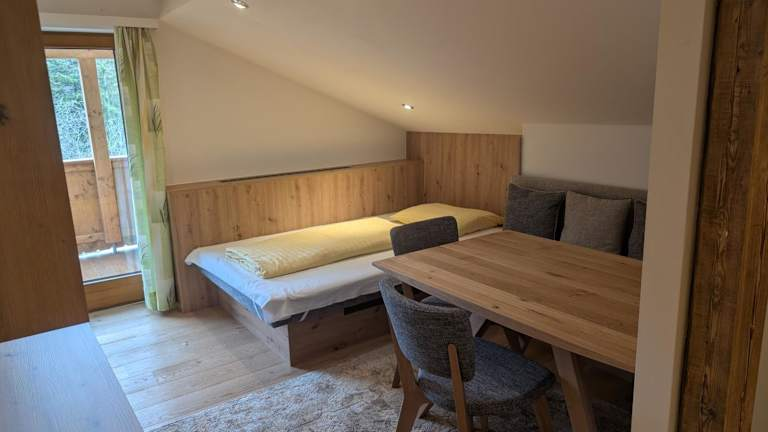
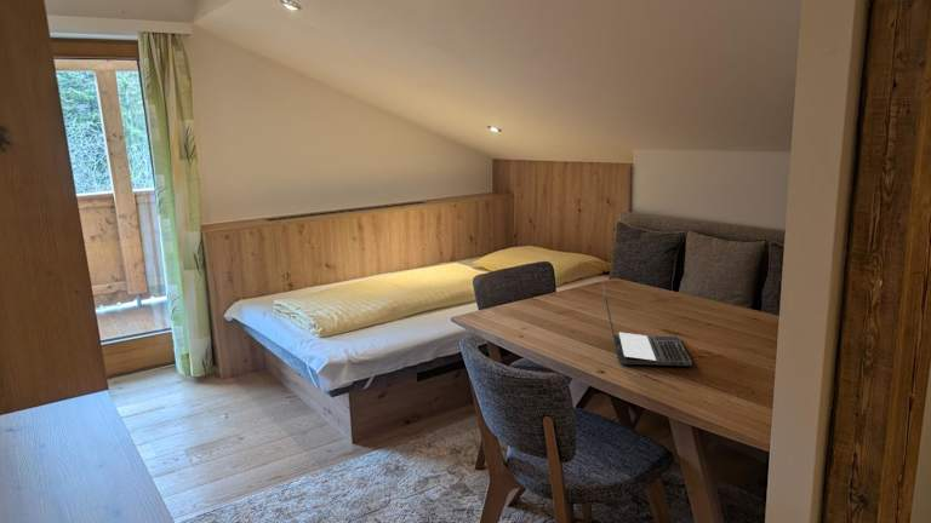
+ laptop [600,278,693,367]
